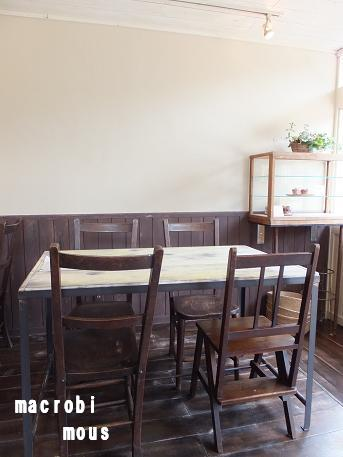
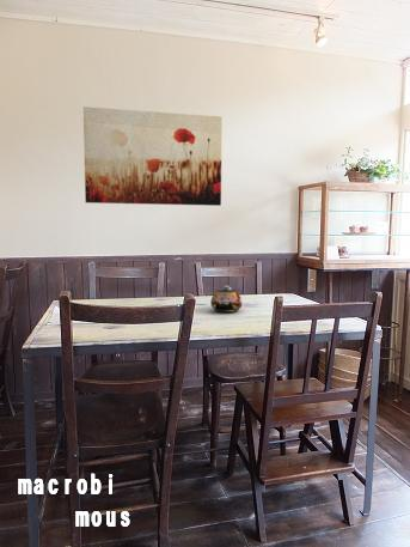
+ teapot [209,285,243,314]
+ wall art [82,105,224,207]
